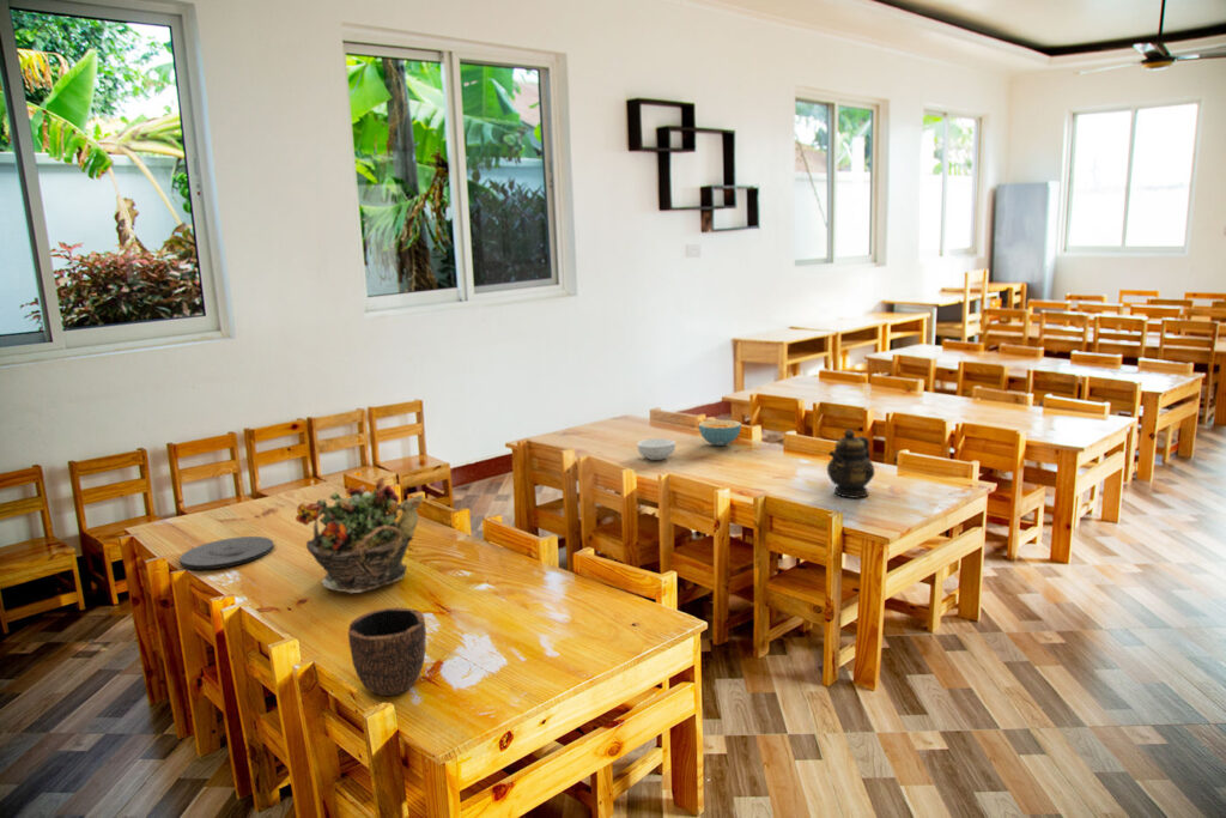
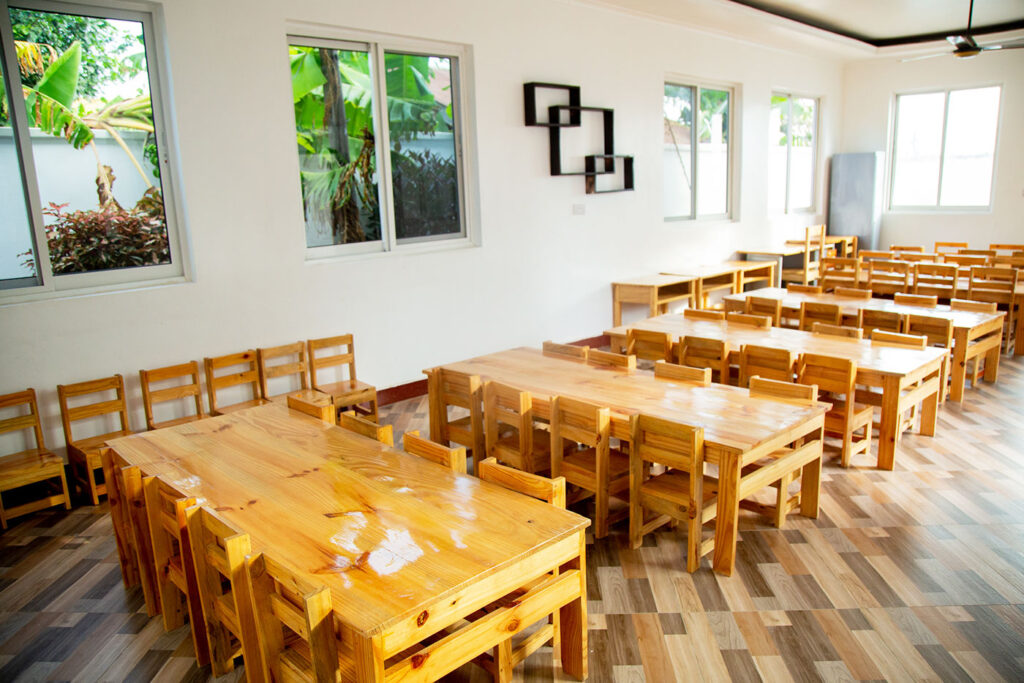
- cereal bowl [698,419,742,447]
- plate [178,535,275,570]
- cereal bowl [636,437,676,461]
- potted plant [295,477,425,594]
- teapot [826,428,876,499]
- bowl [347,606,427,697]
